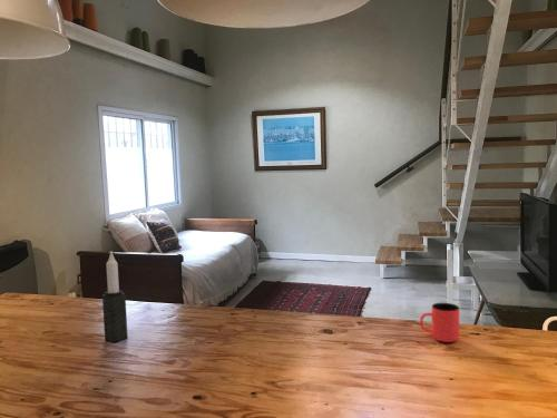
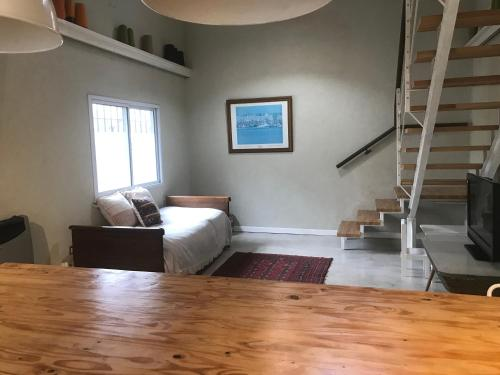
- cup [419,302,460,343]
- candle [101,250,129,343]
